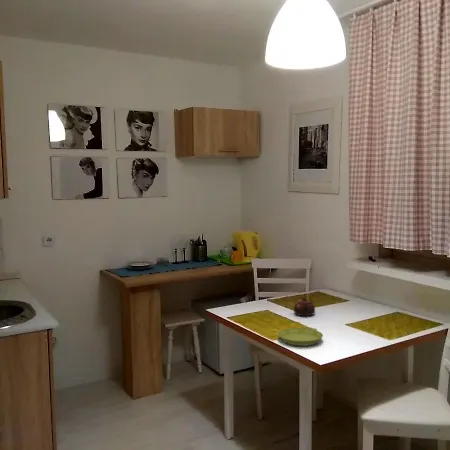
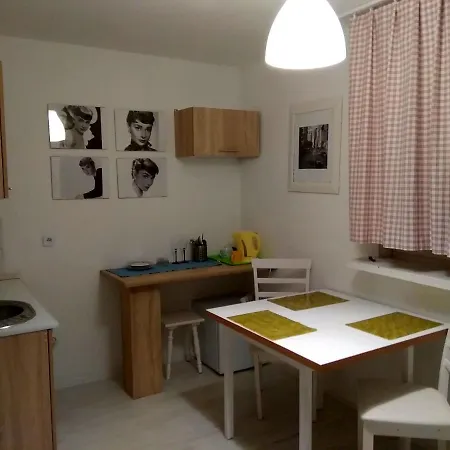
- teapot [293,295,316,317]
- saucer [277,327,324,347]
